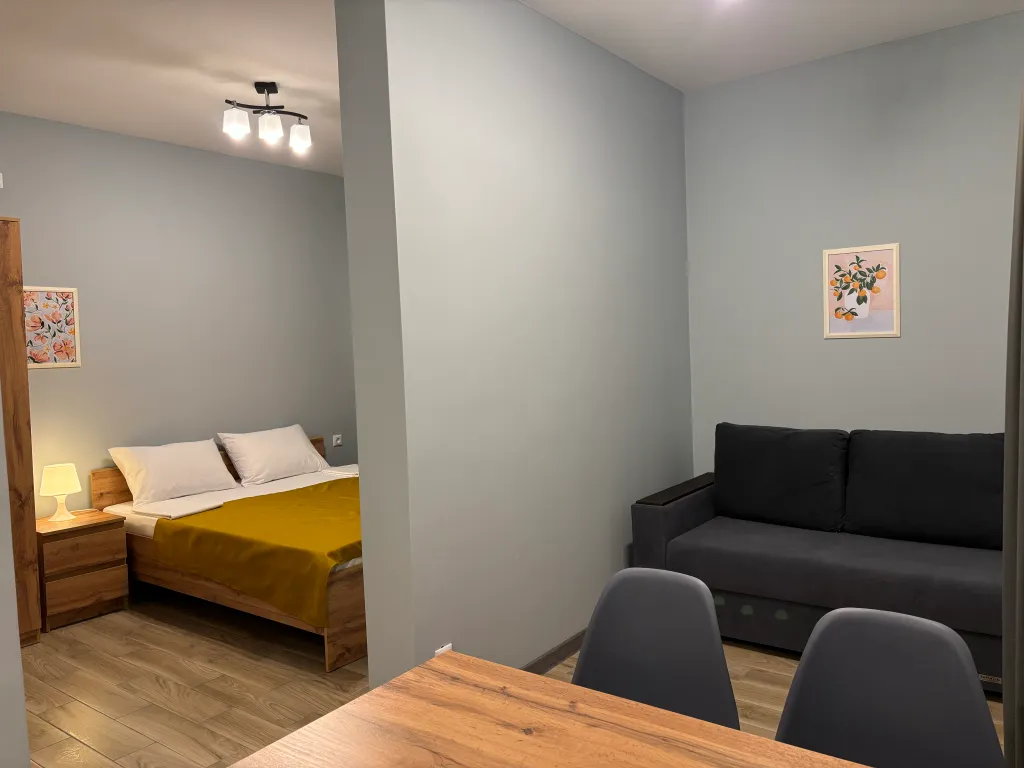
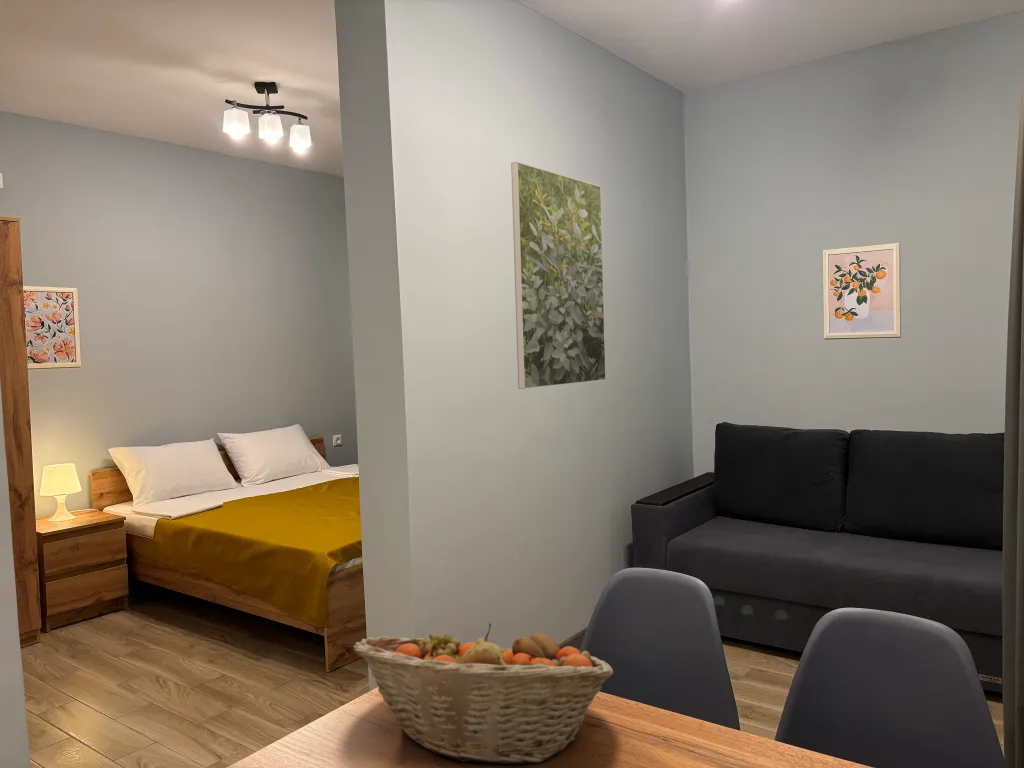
+ fruit basket [352,622,614,765]
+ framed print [510,161,607,390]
